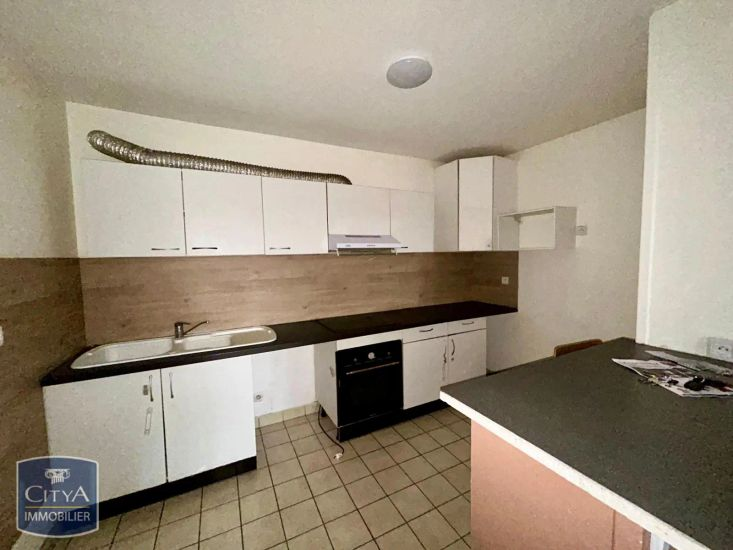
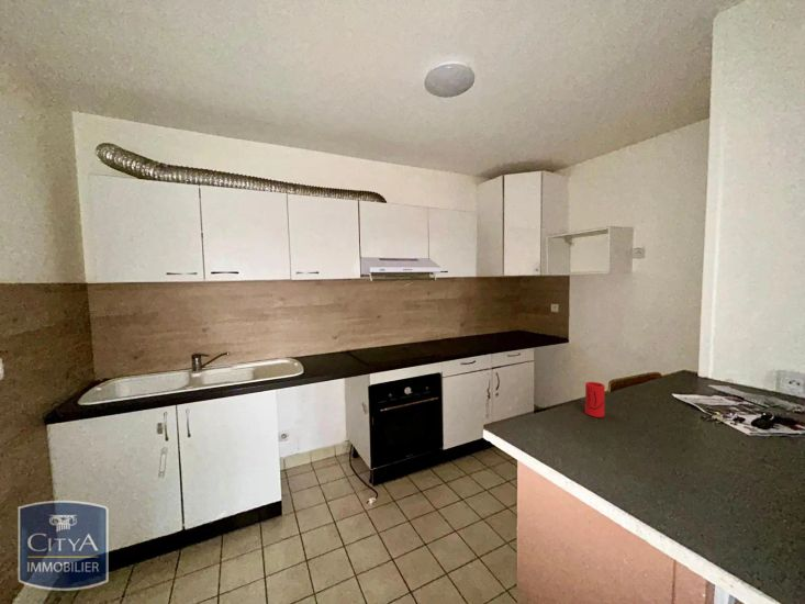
+ cup [584,381,606,418]
